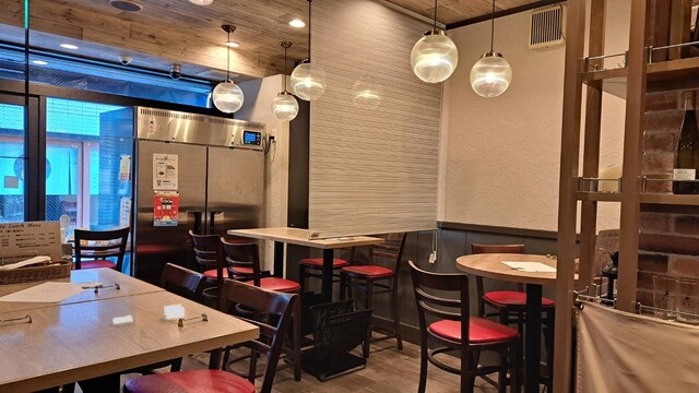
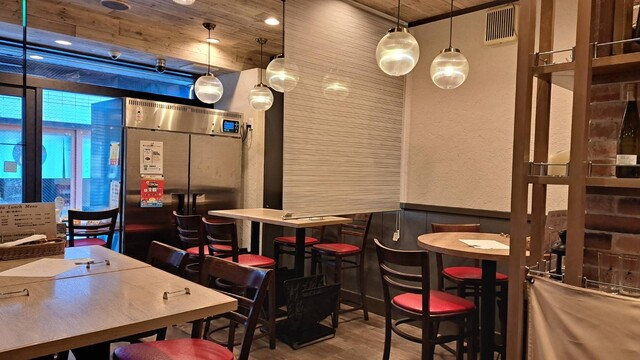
- paper [111,303,185,325]
